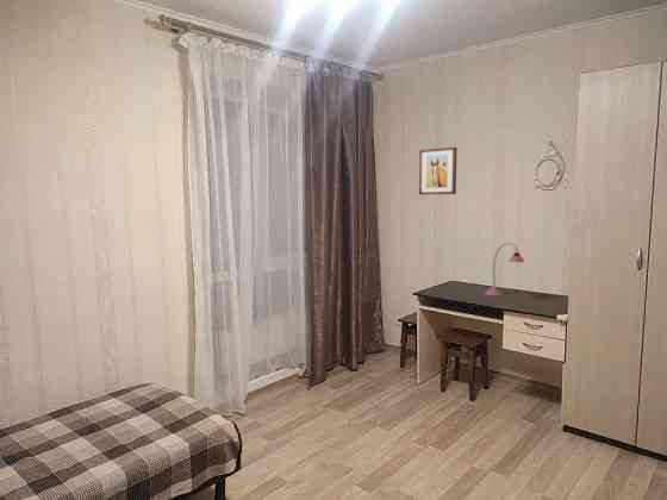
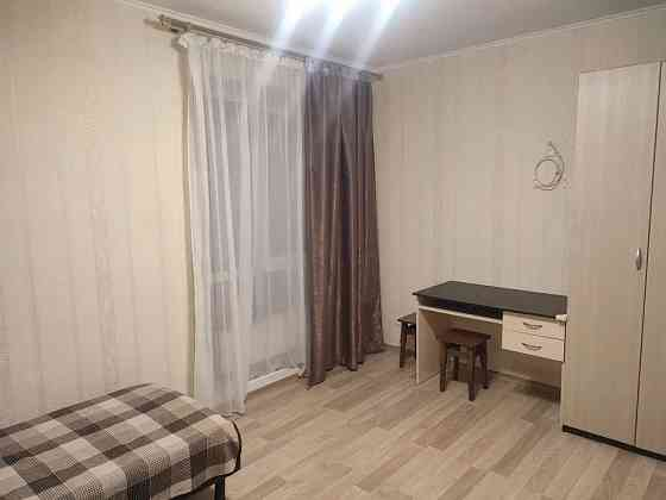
- wall art [418,146,457,195]
- desk lamp [484,240,525,296]
